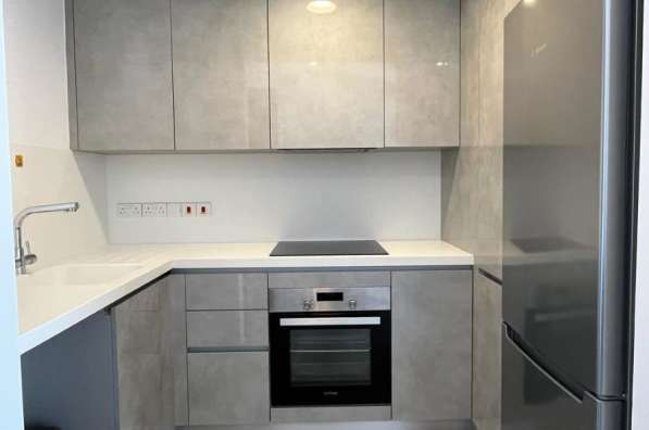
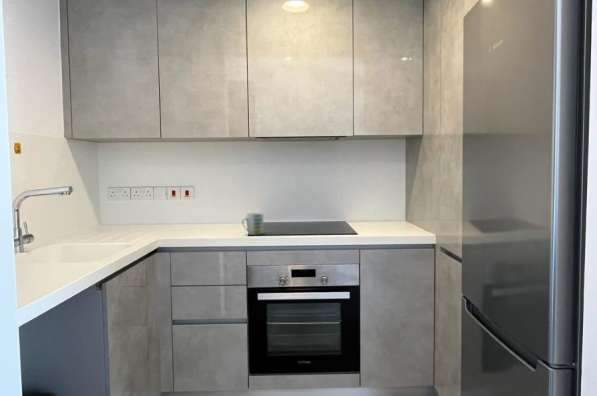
+ mug [241,212,265,236]
